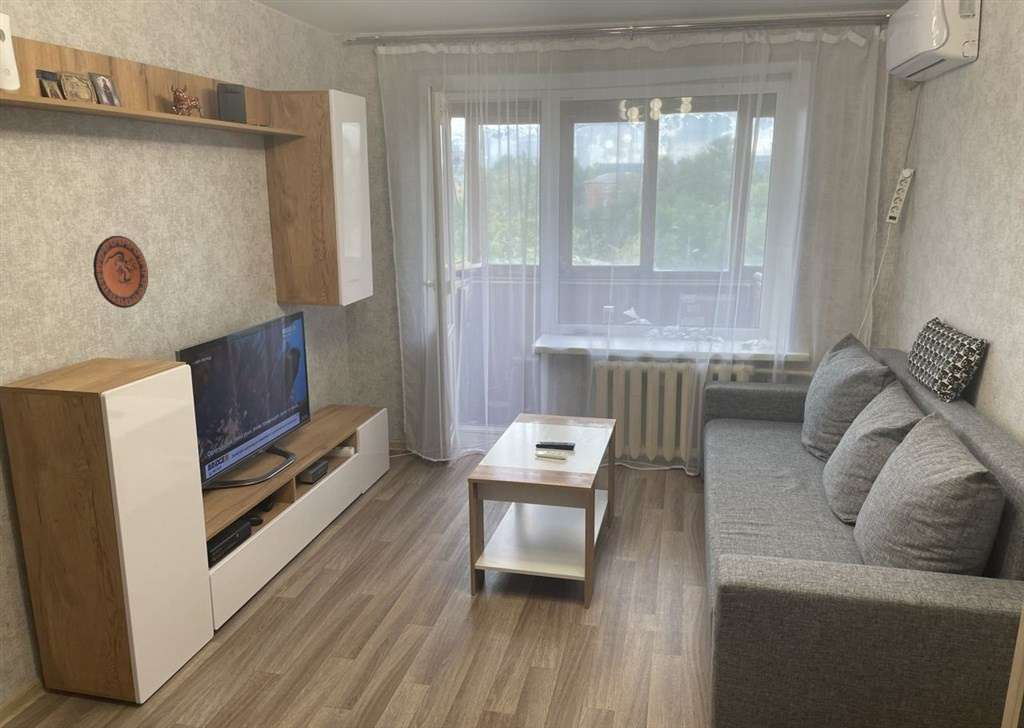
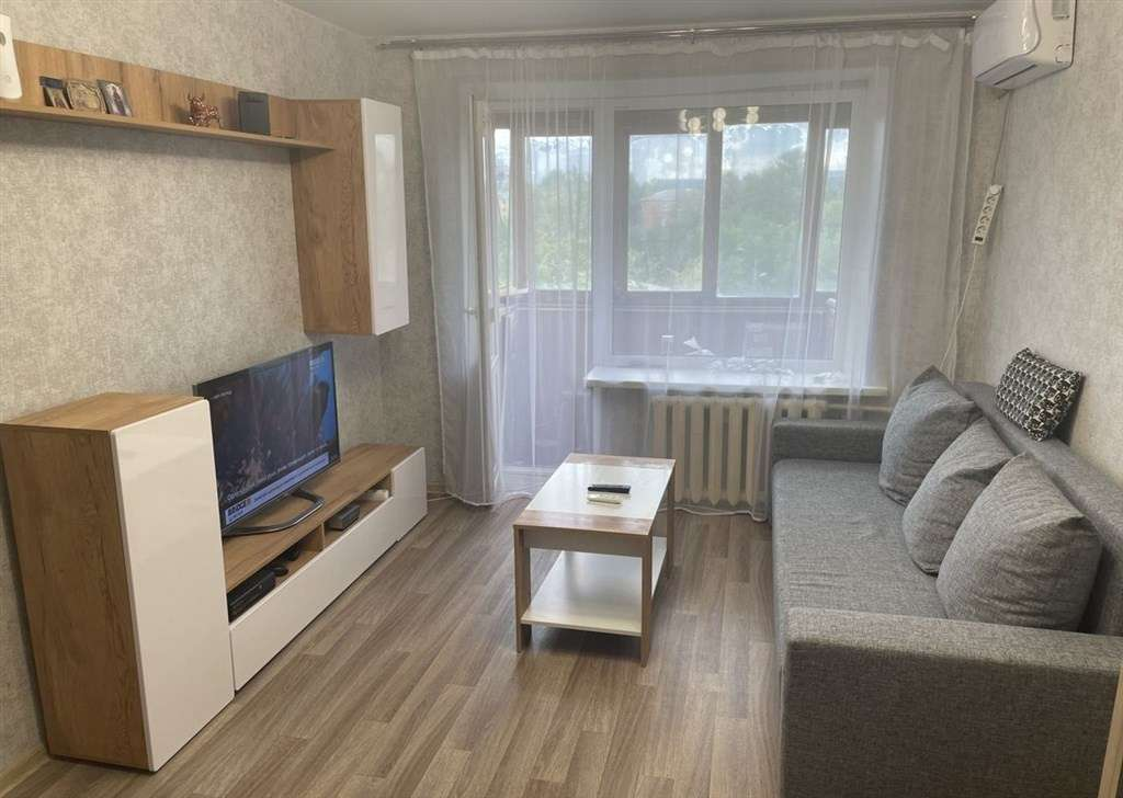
- decorative plate [92,235,149,309]
